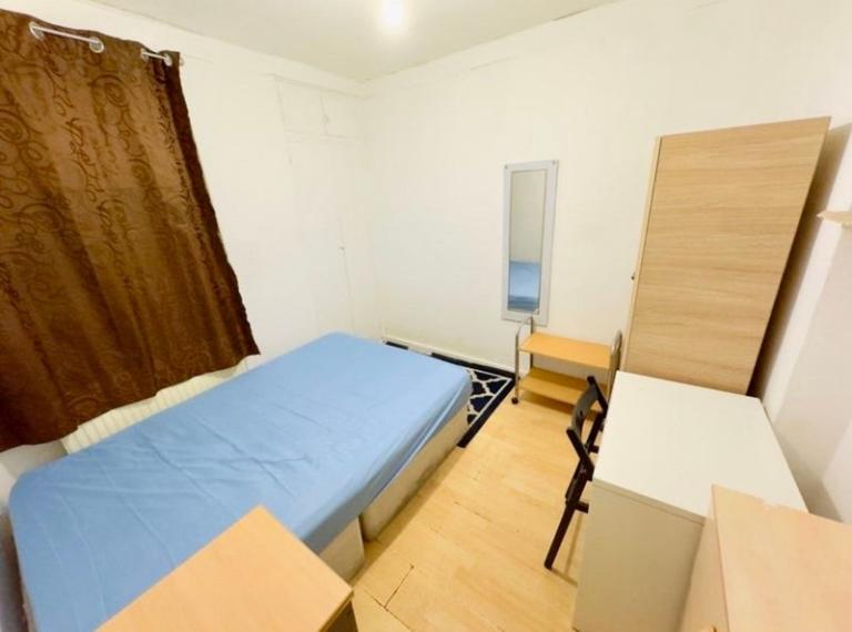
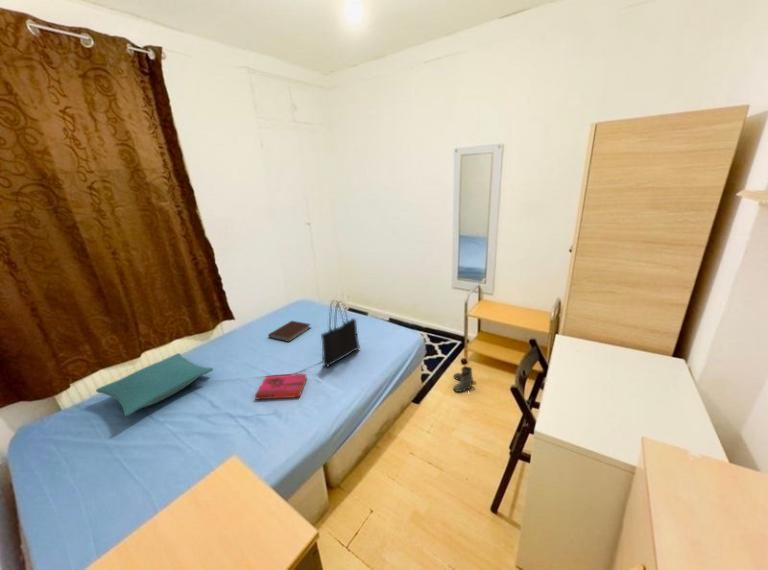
+ boots [452,365,474,393]
+ notebook [267,320,312,343]
+ pillow [95,352,214,417]
+ hardback book [254,373,308,401]
+ tote bag [320,299,361,368]
